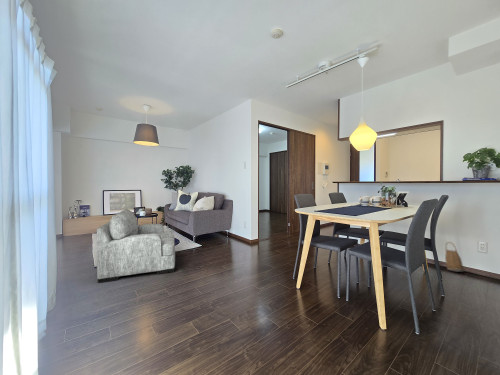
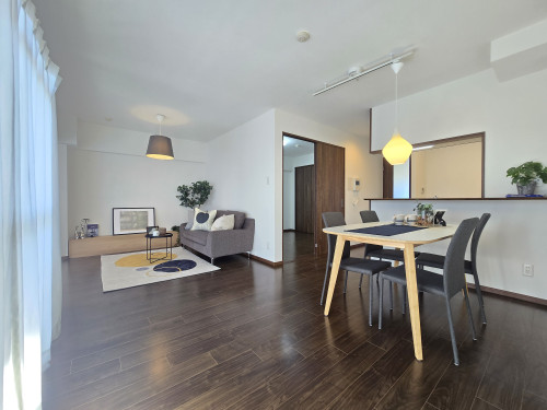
- basket [444,241,466,273]
- armchair [96,208,176,284]
